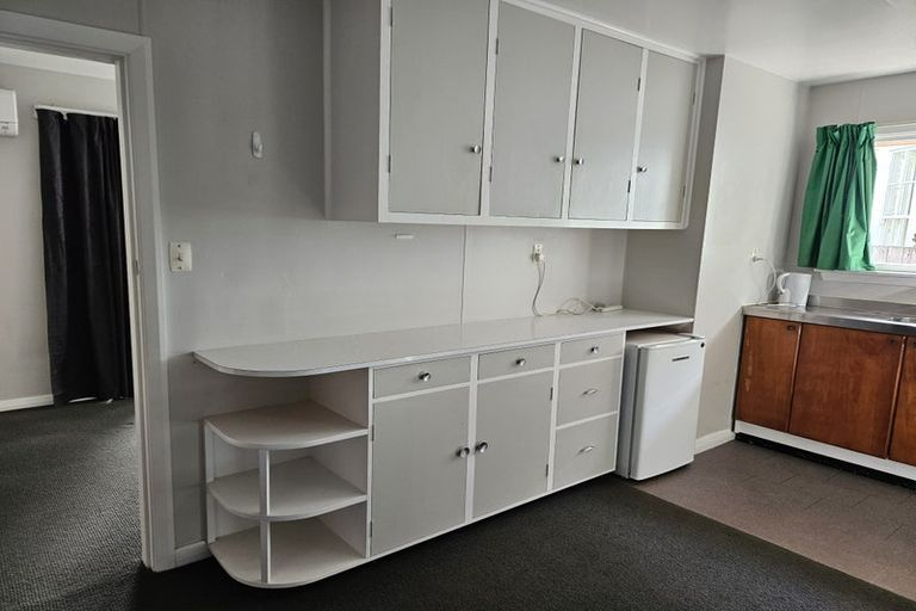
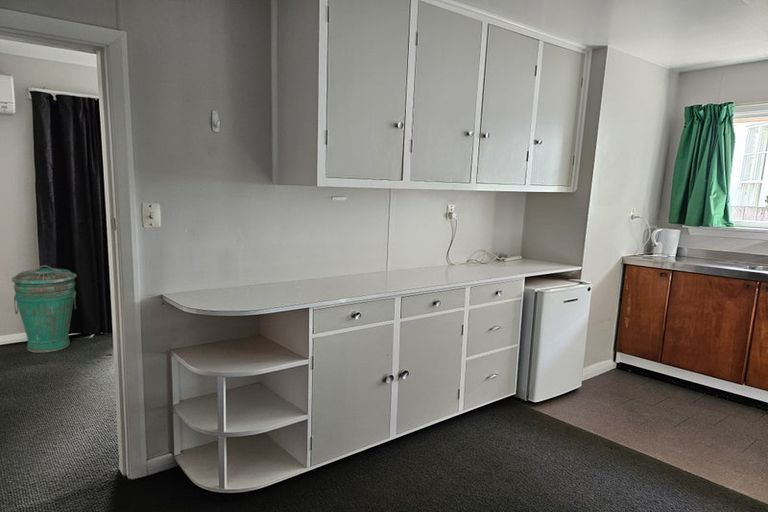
+ trash can [11,264,77,354]
